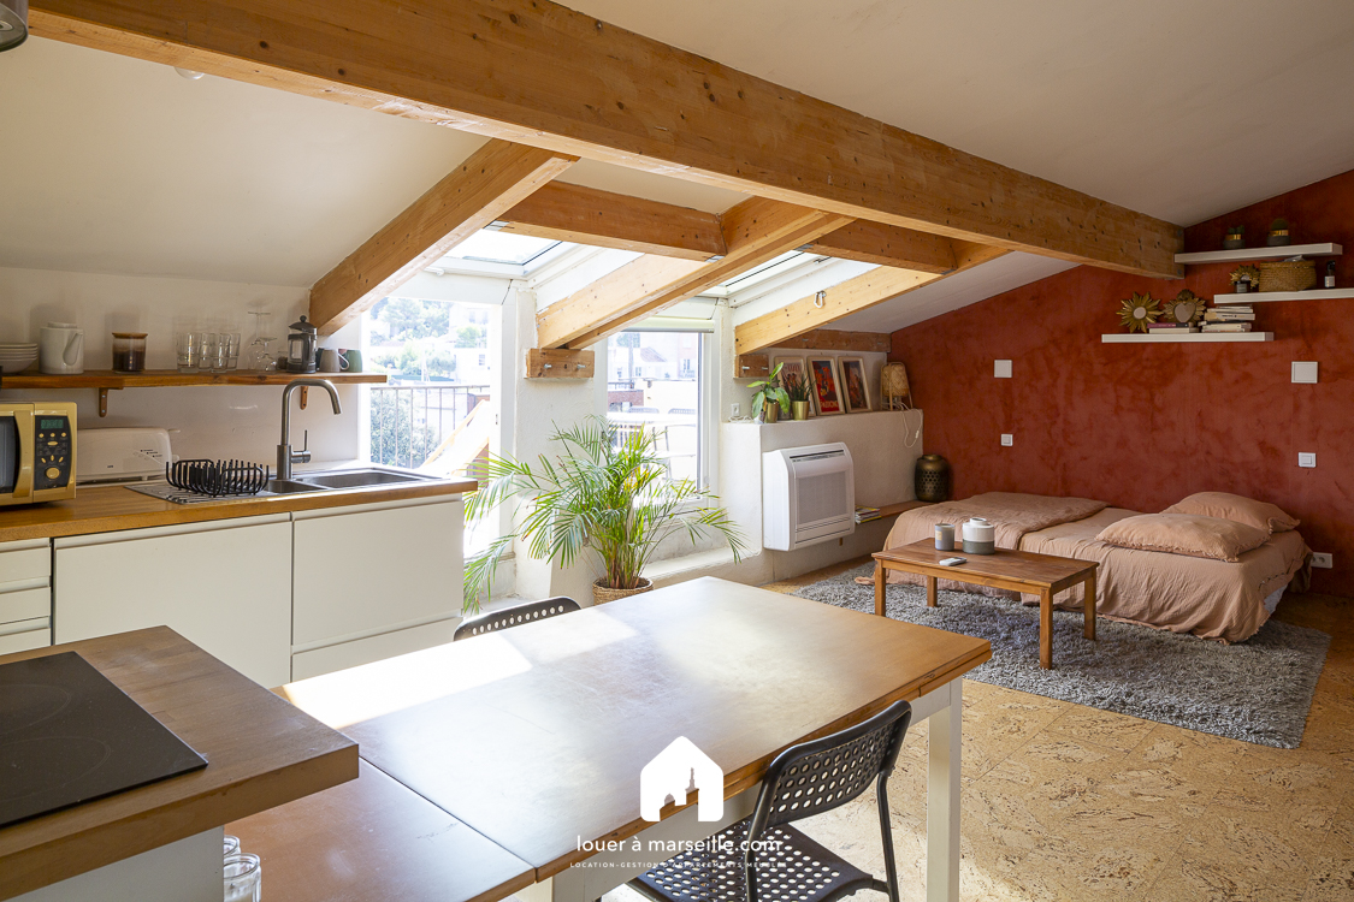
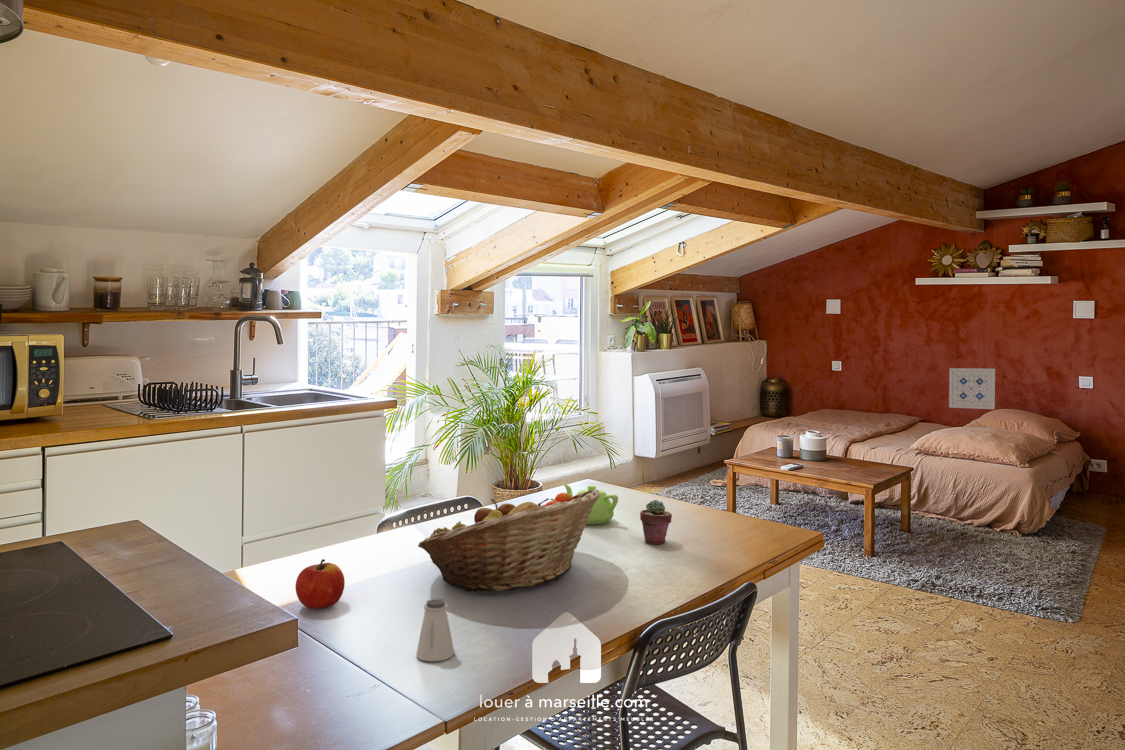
+ wall art [948,367,996,410]
+ fruit basket [417,489,600,593]
+ apple [295,558,346,610]
+ teapot [562,483,619,525]
+ saltshaker [415,598,456,662]
+ potted succulent [639,499,673,545]
